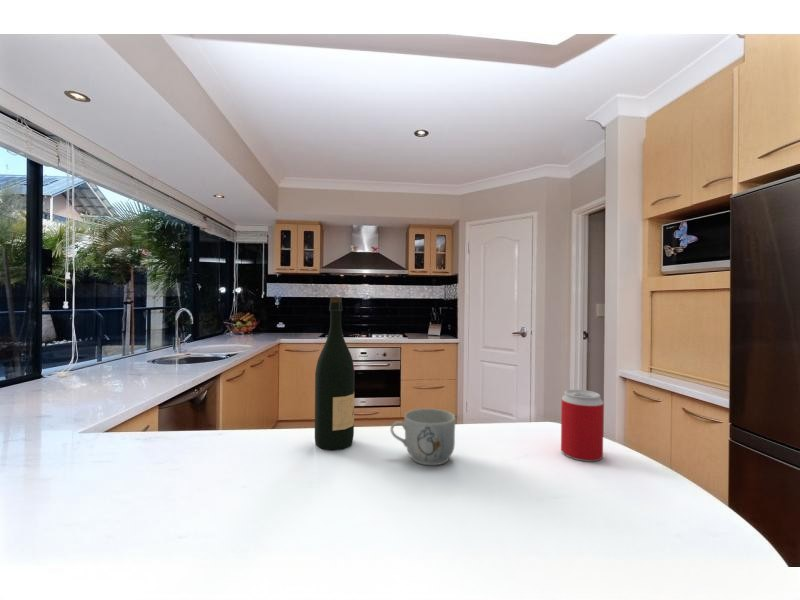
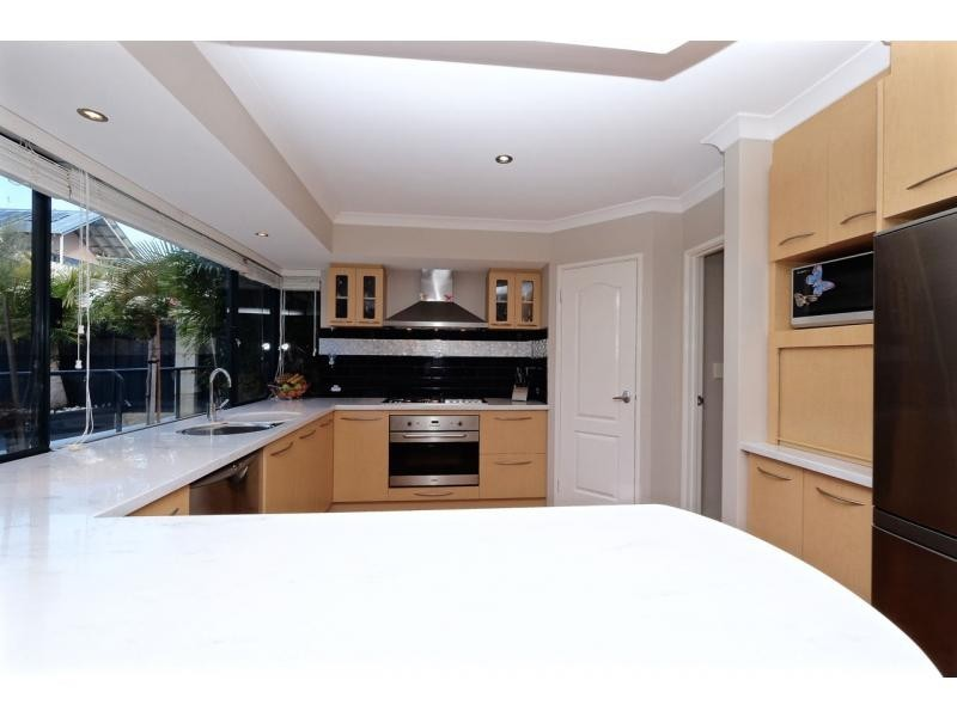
- beverage can [560,389,605,463]
- mug [390,408,456,466]
- wine bottle [314,296,355,451]
